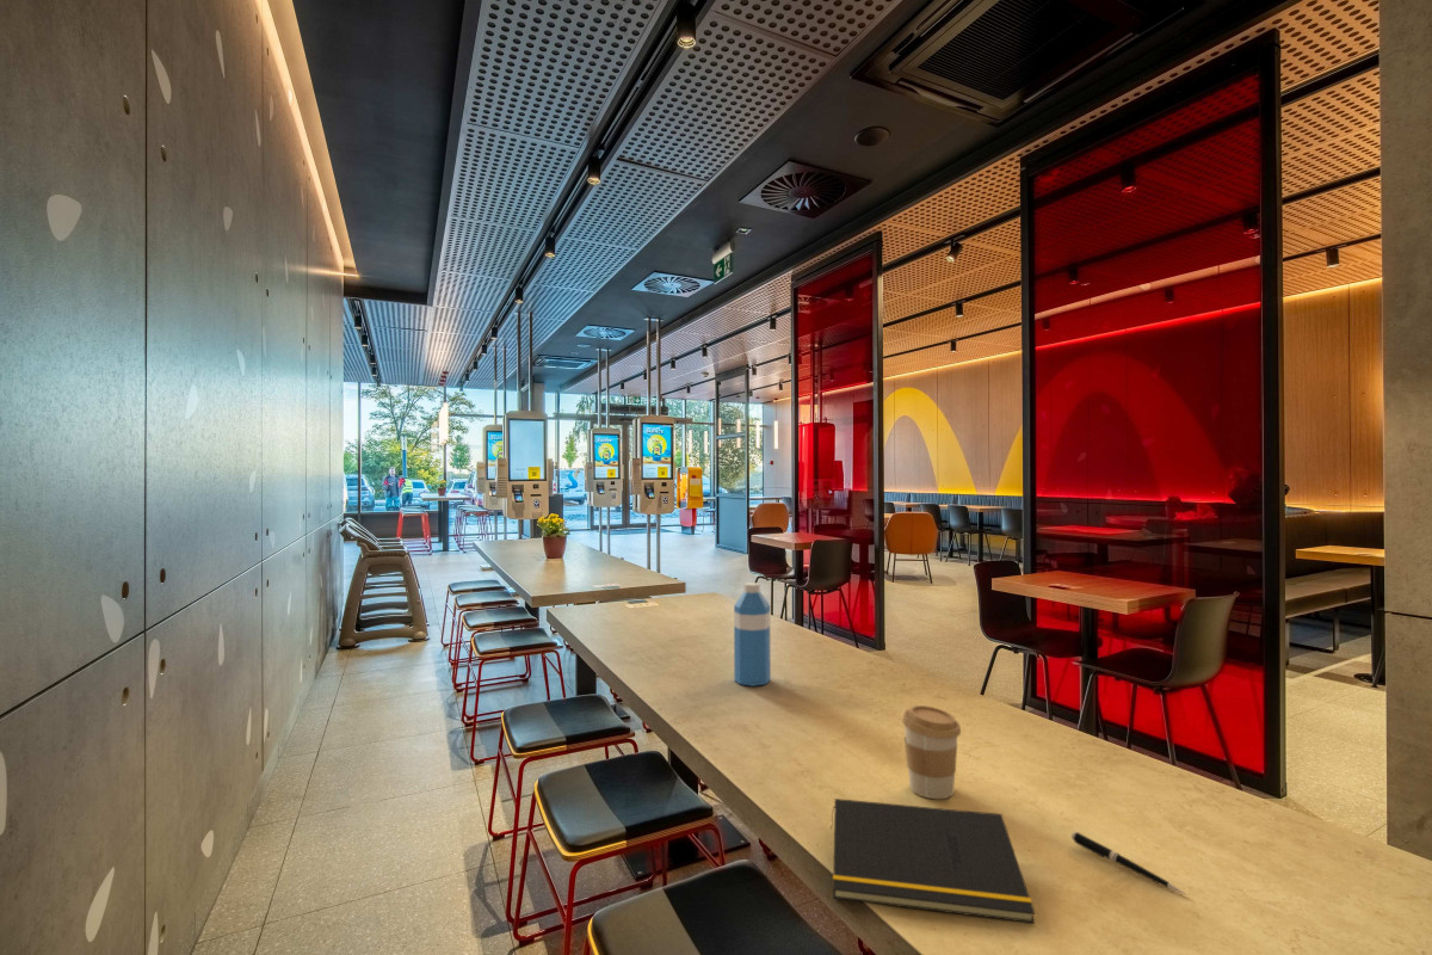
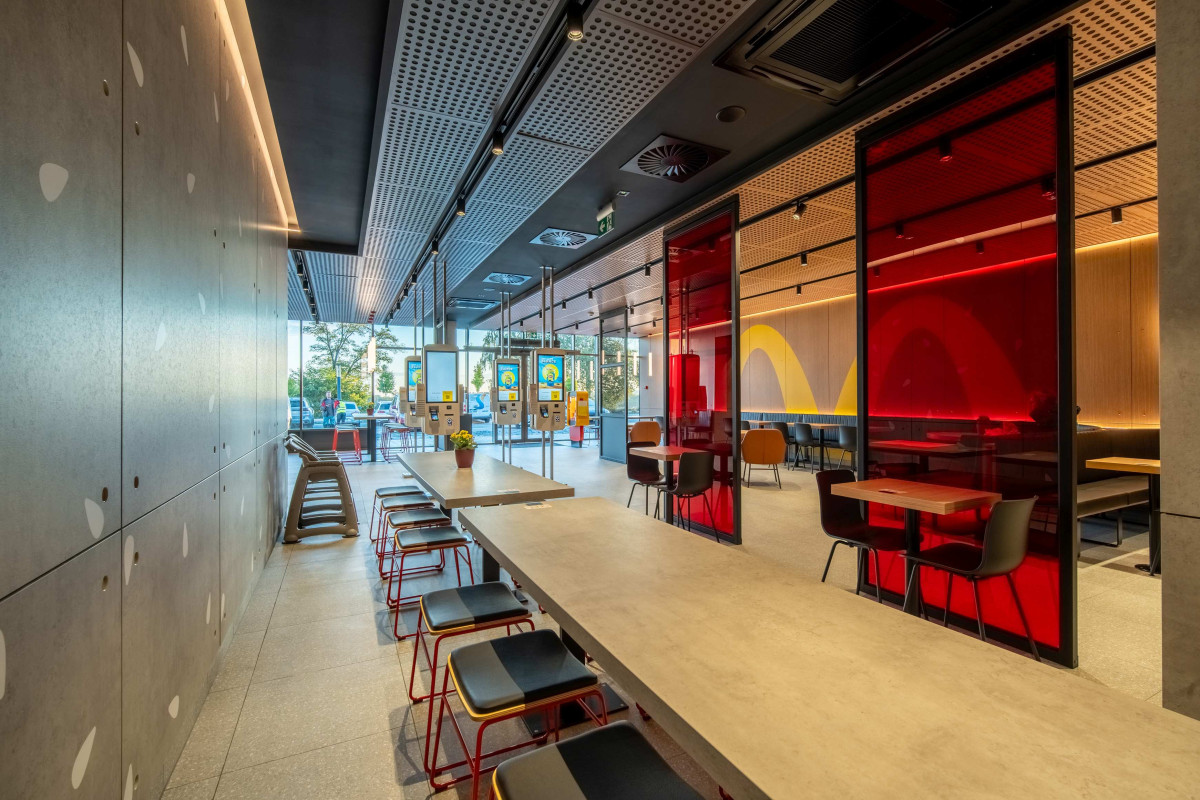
- notepad [829,797,1036,924]
- coffee cup [901,704,962,800]
- pen [1070,830,1186,895]
- water bottle [733,581,772,688]
